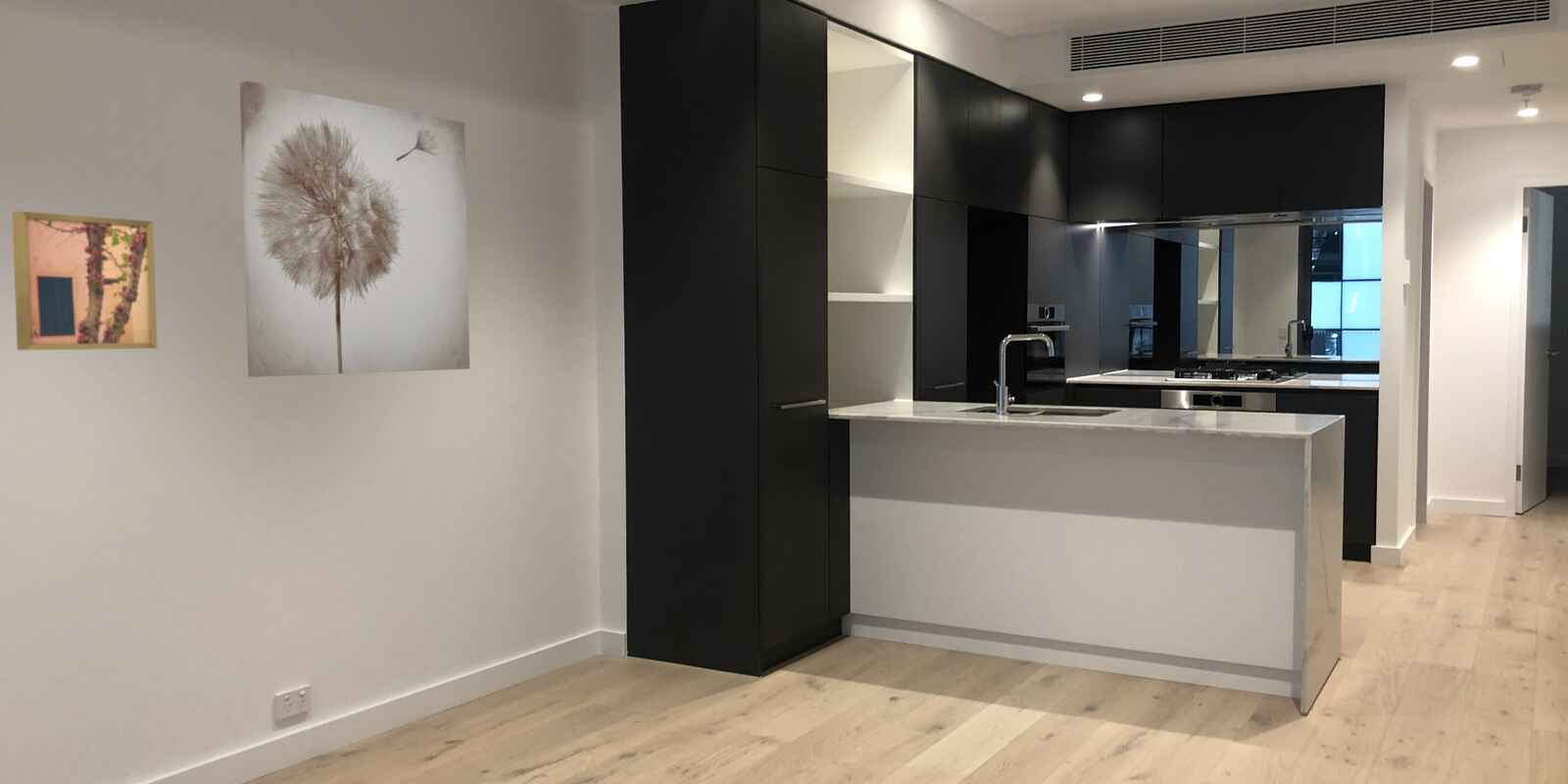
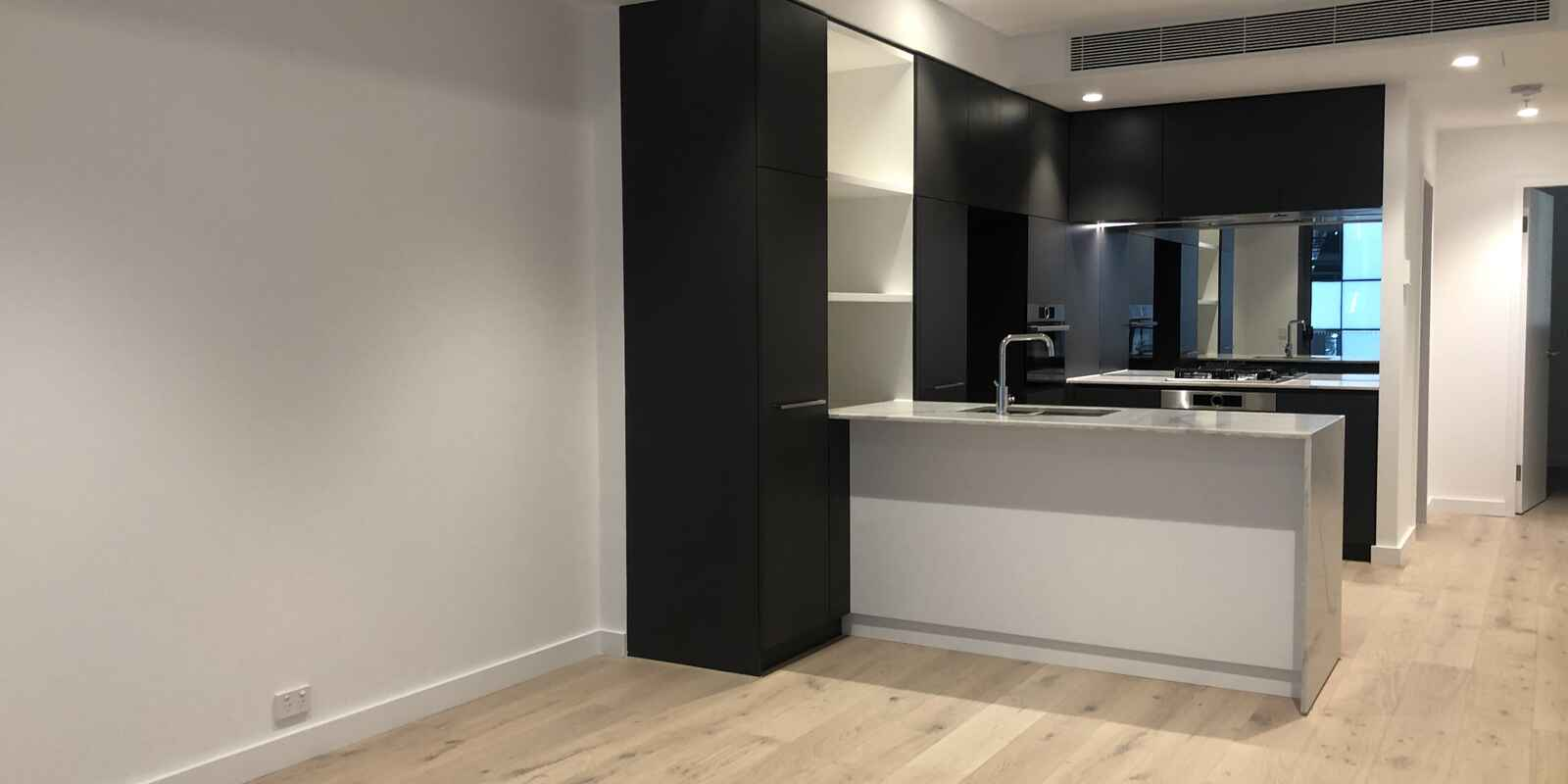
- wall art [239,79,470,378]
- wall art [11,211,158,351]
